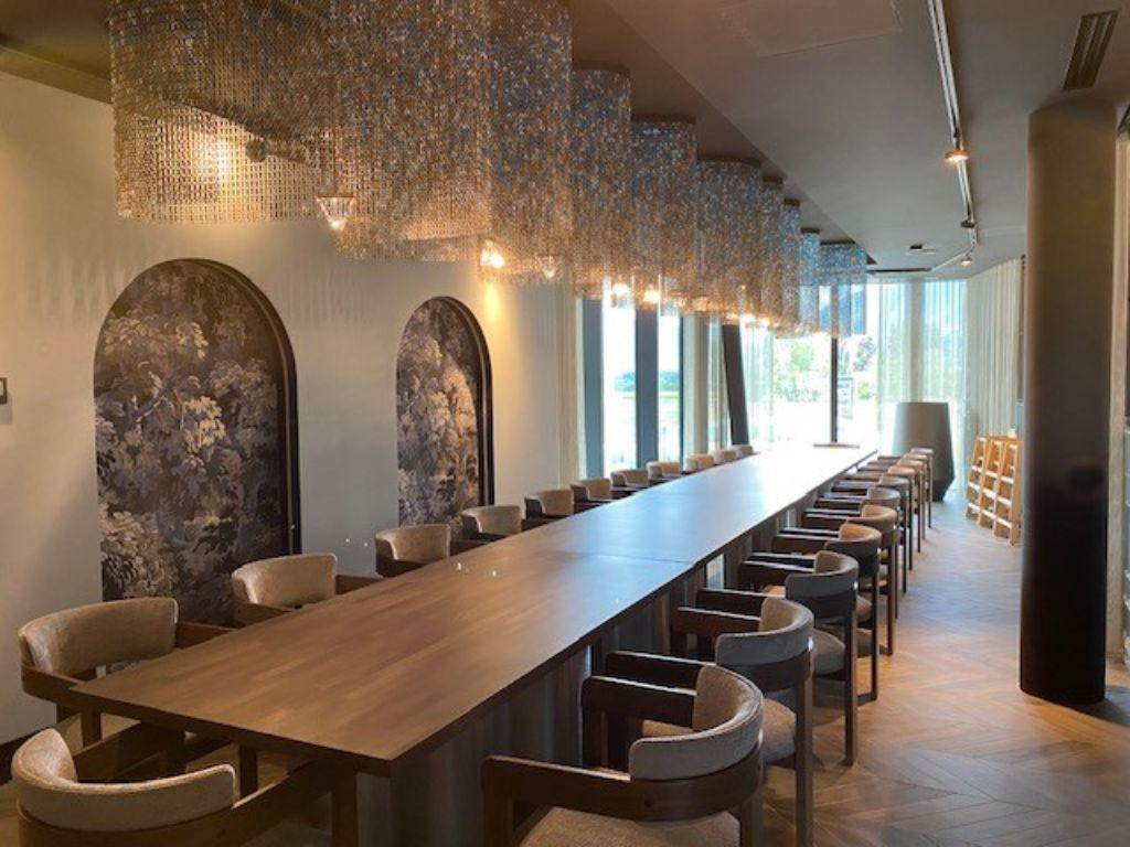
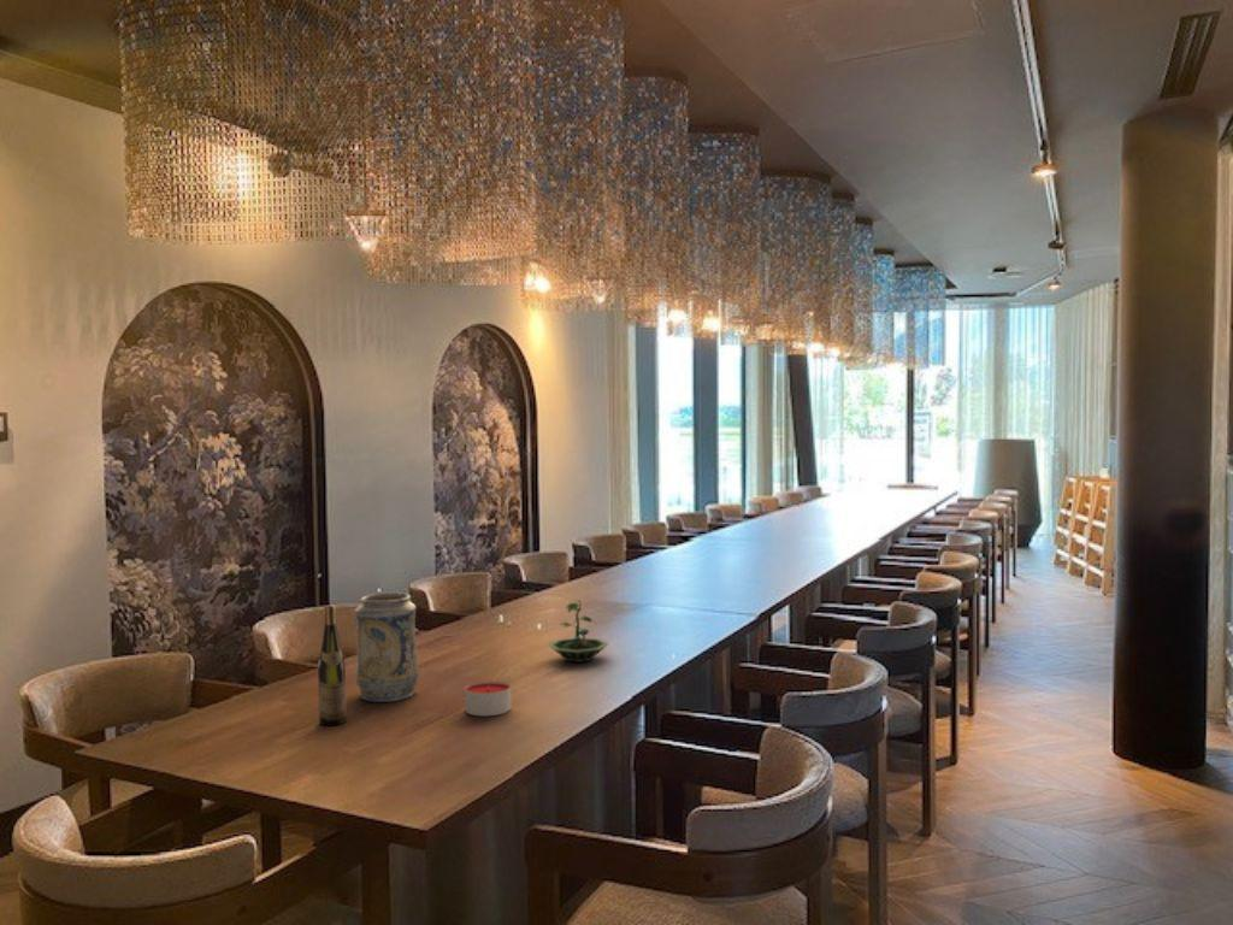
+ terrarium [547,599,610,664]
+ candle [464,679,512,718]
+ wine bottle [317,603,348,726]
+ decorative vase [354,591,420,703]
